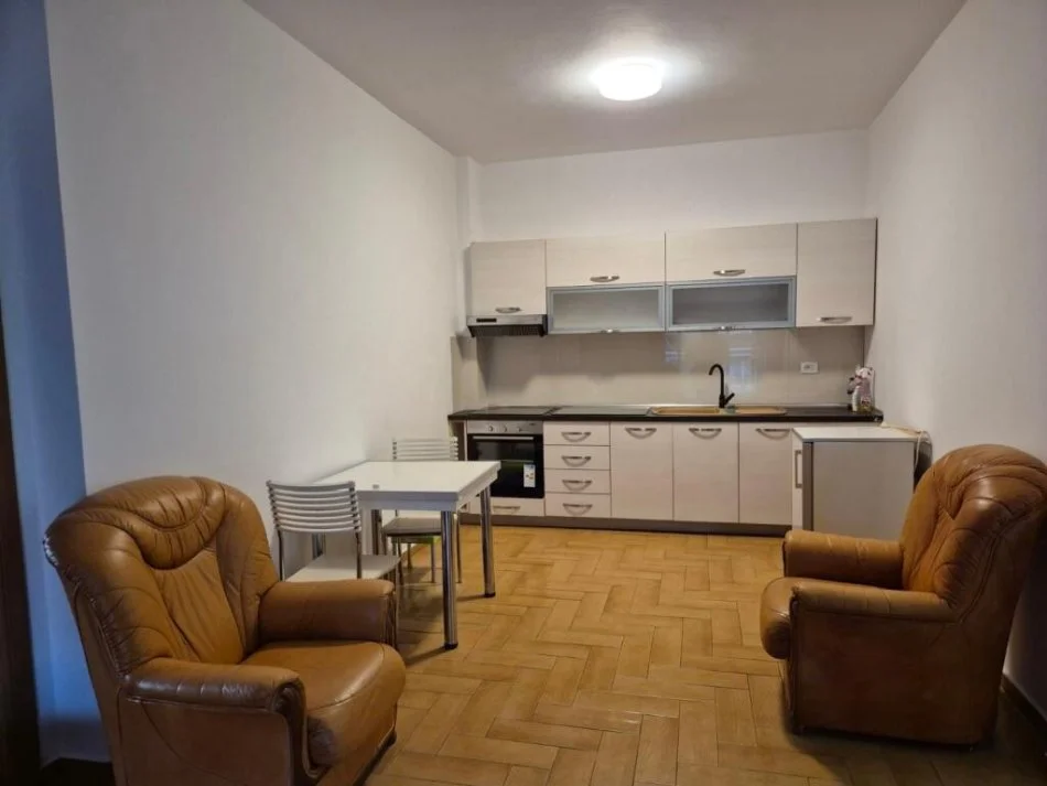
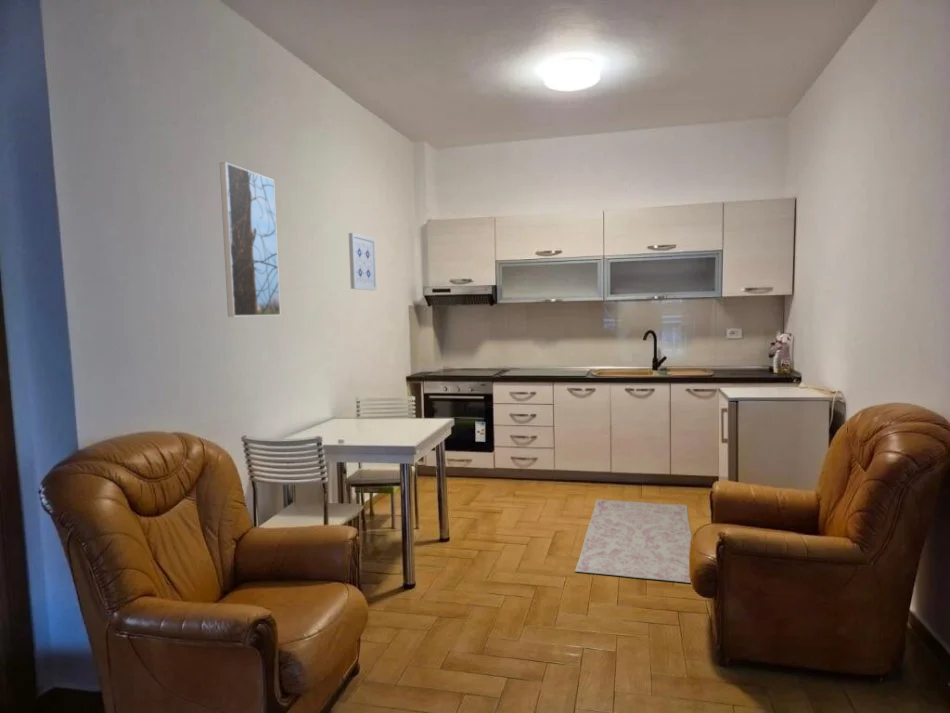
+ rug [574,498,693,584]
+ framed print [219,161,281,318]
+ wall art [348,232,378,291]
